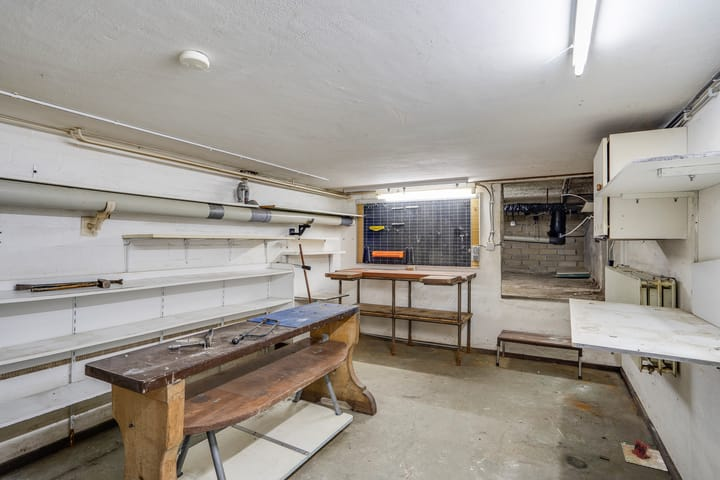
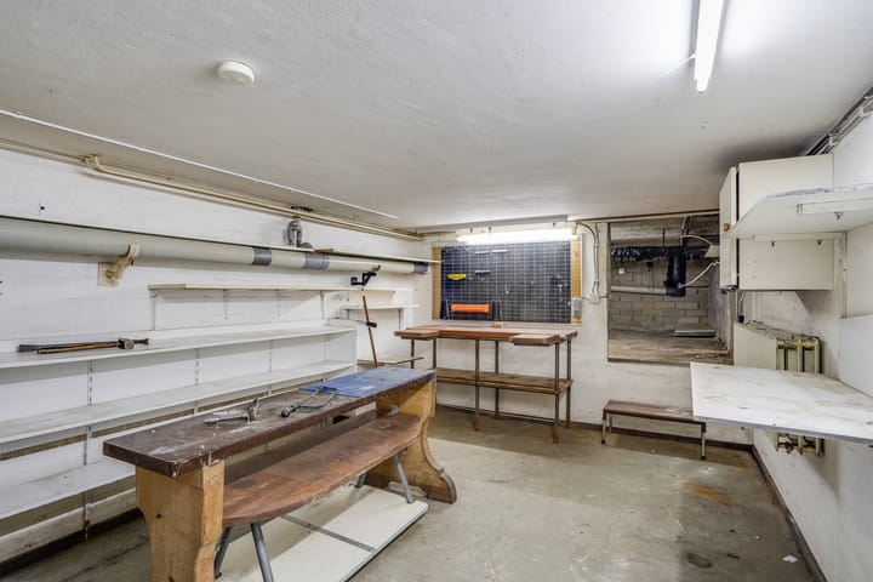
- slippers [620,439,669,472]
